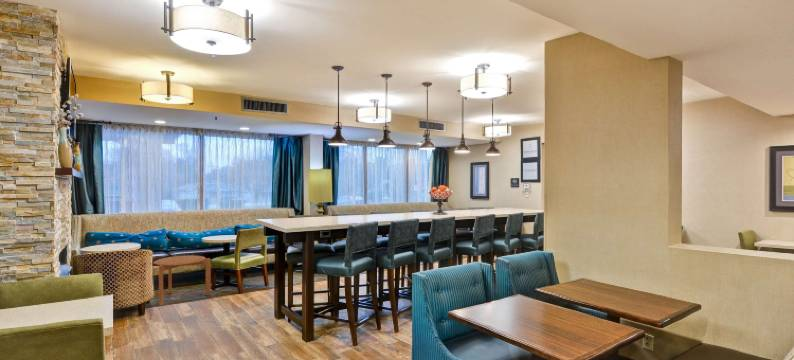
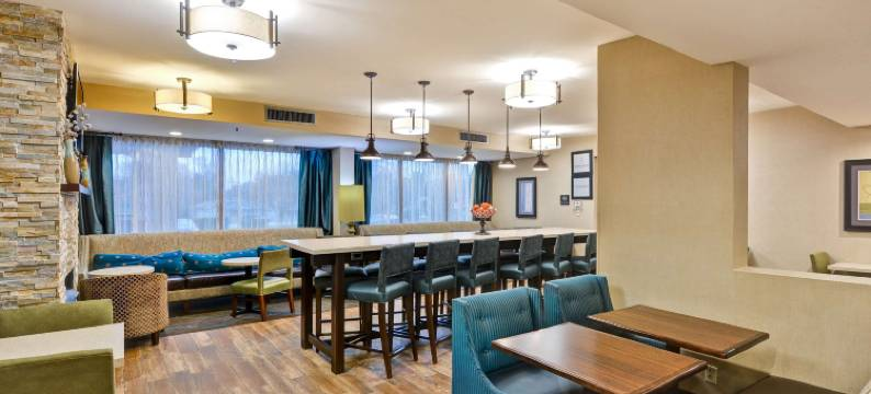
- side table [152,254,212,307]
